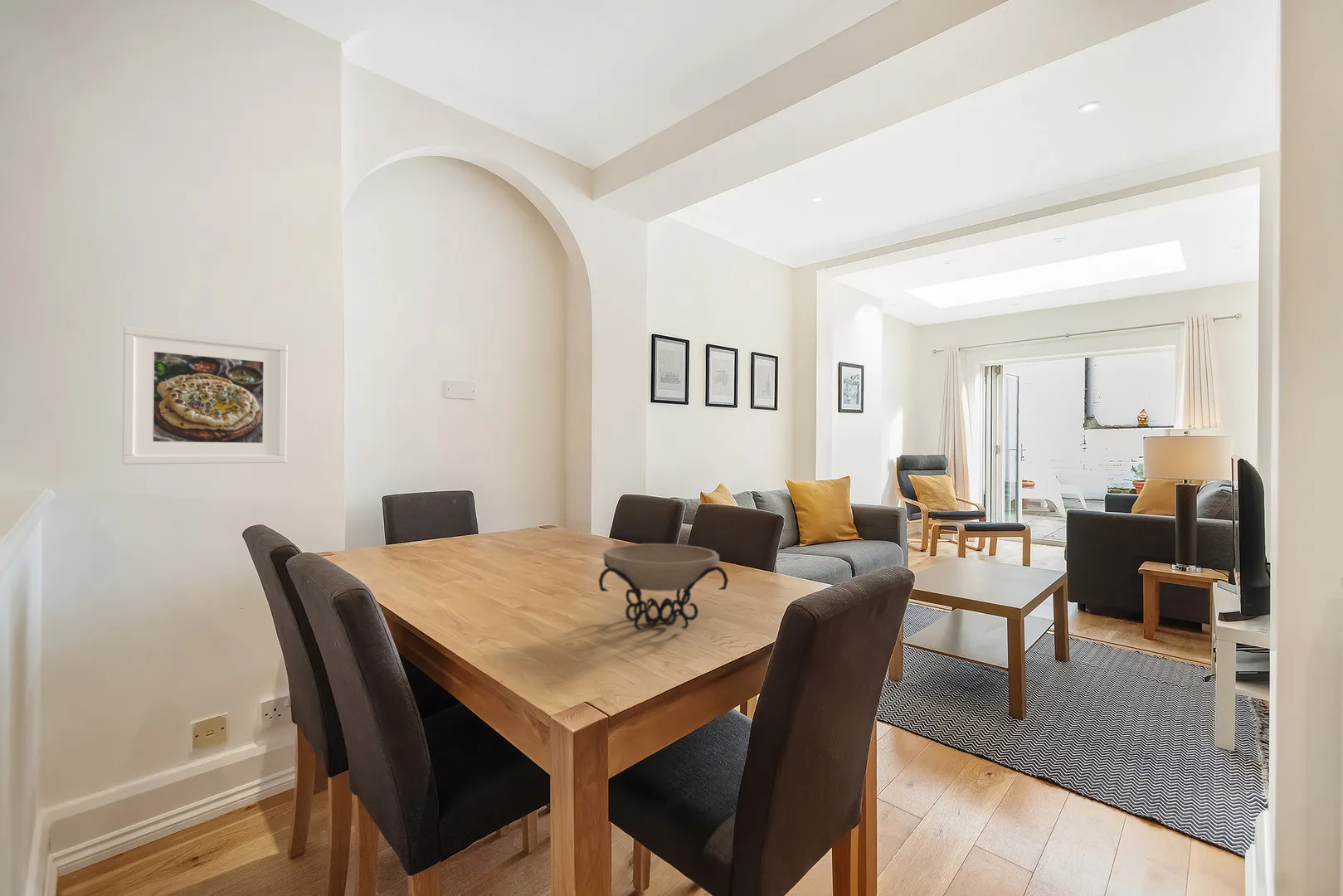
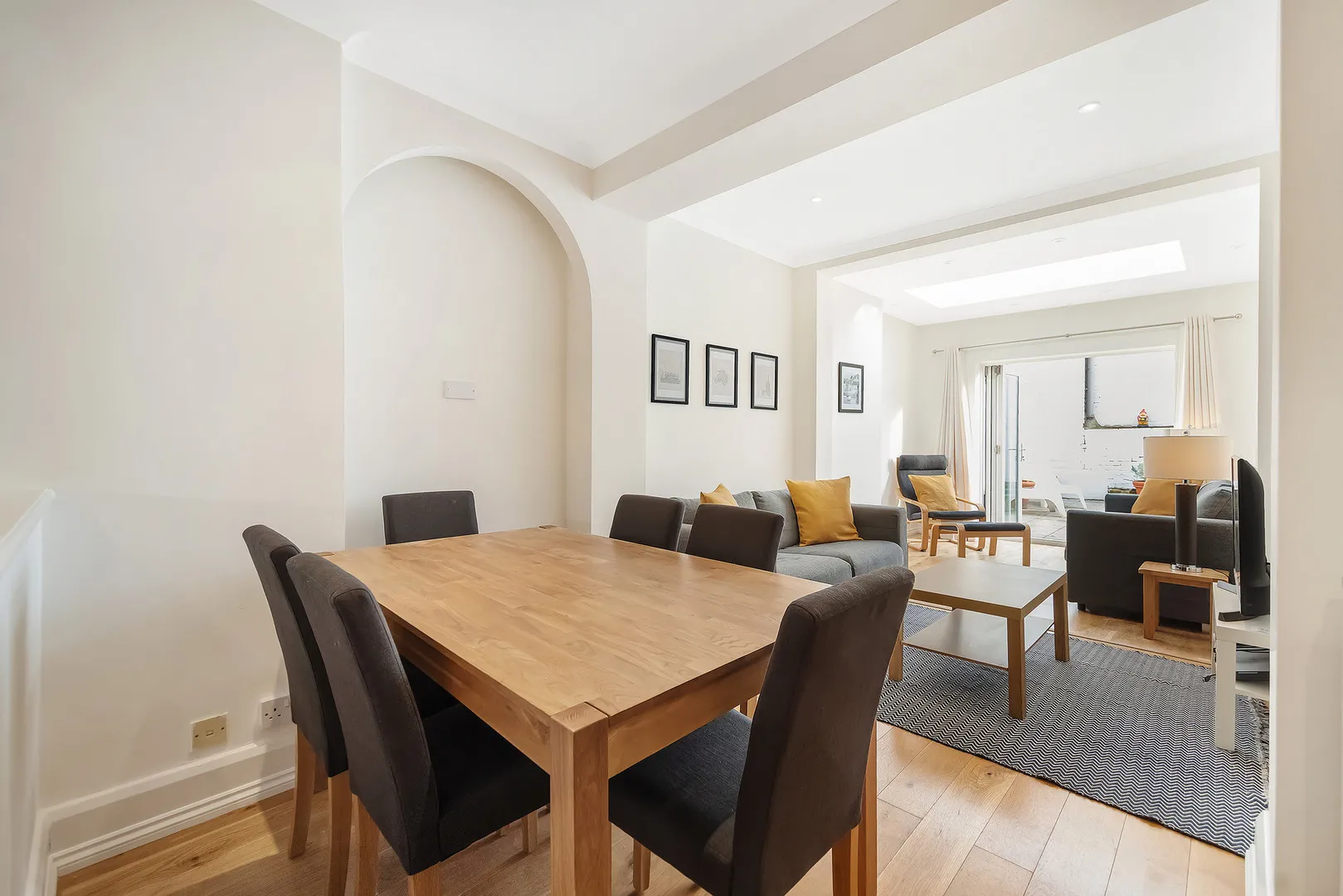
- decorative bowl [597,543,729,631]
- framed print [121,325,289,465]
